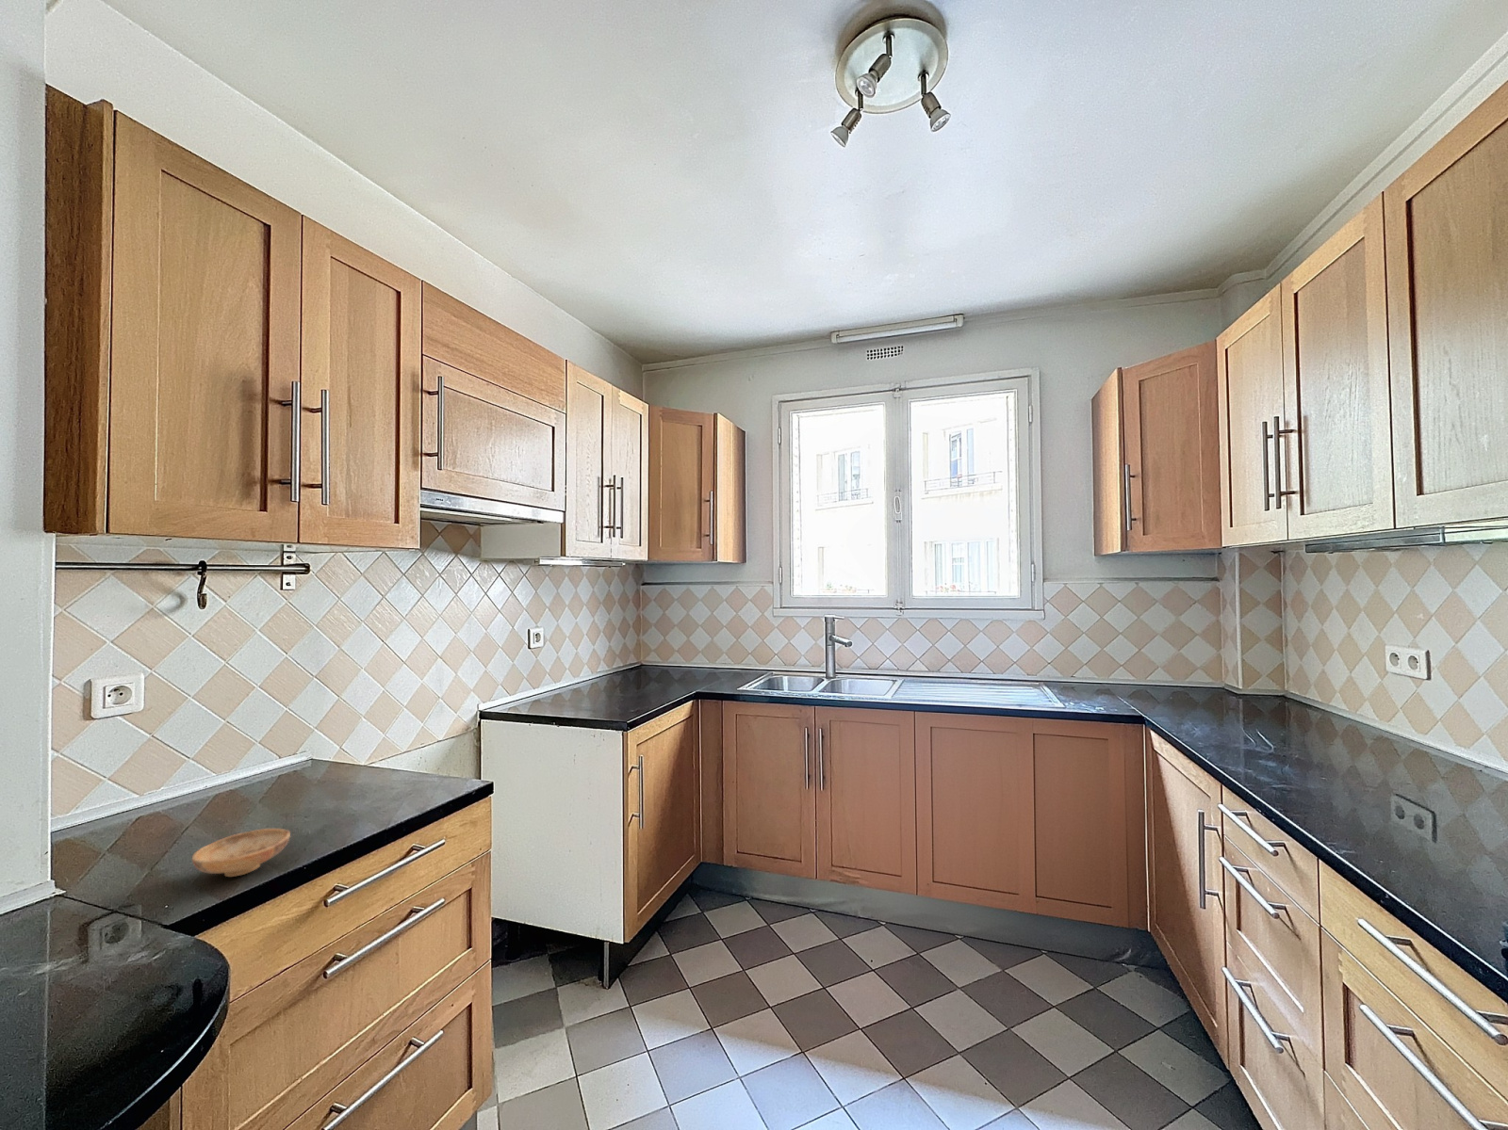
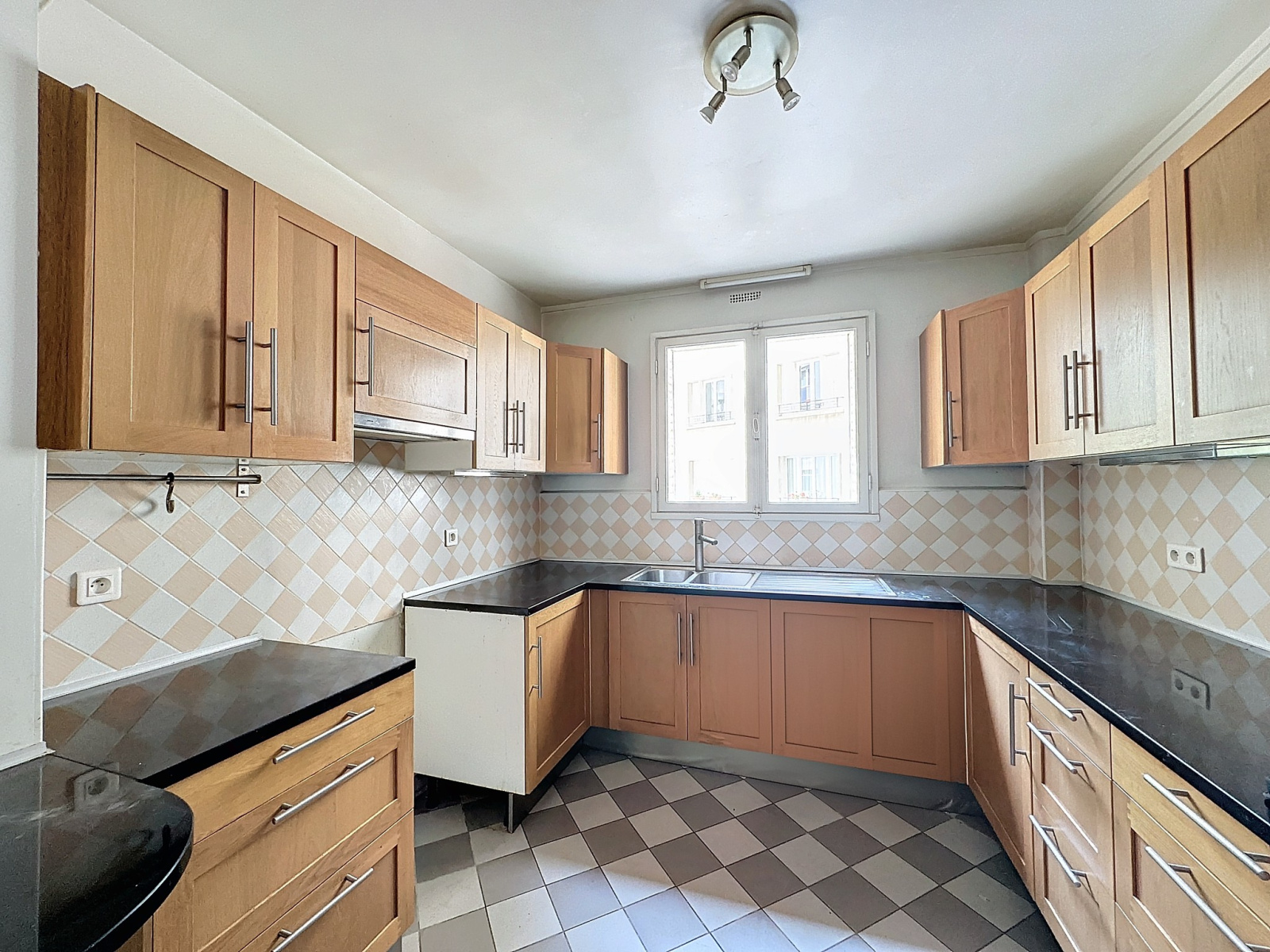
- bowl [191,827,291,877]
